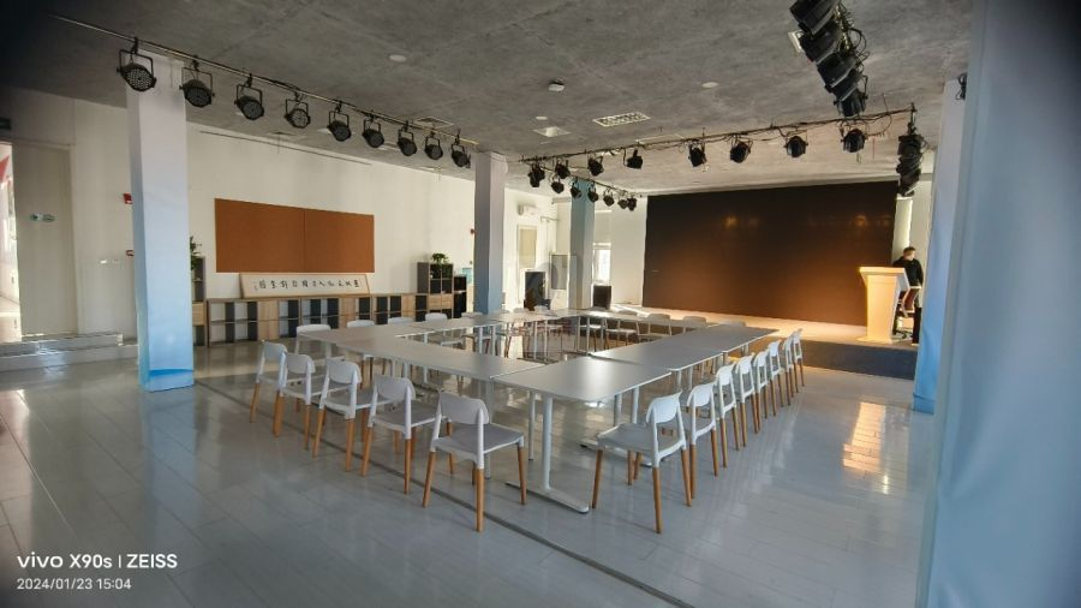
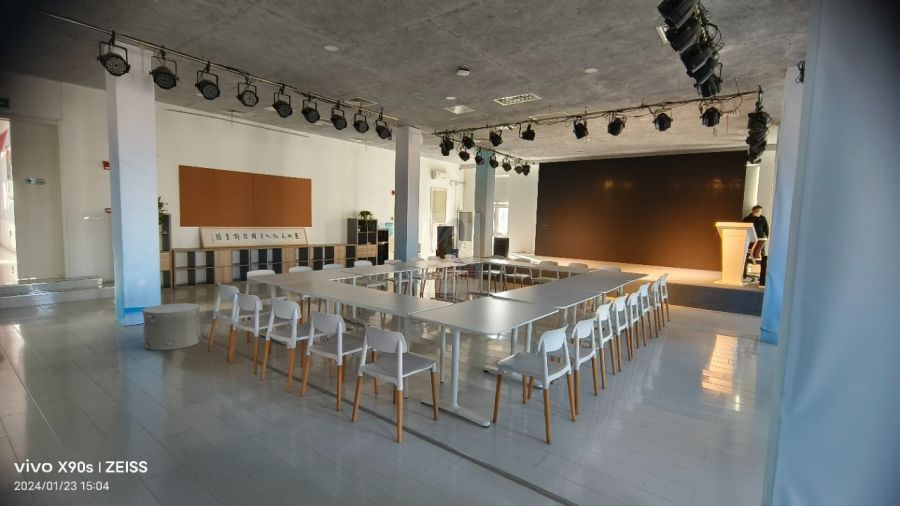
+ trash can [141,302,202,351]
